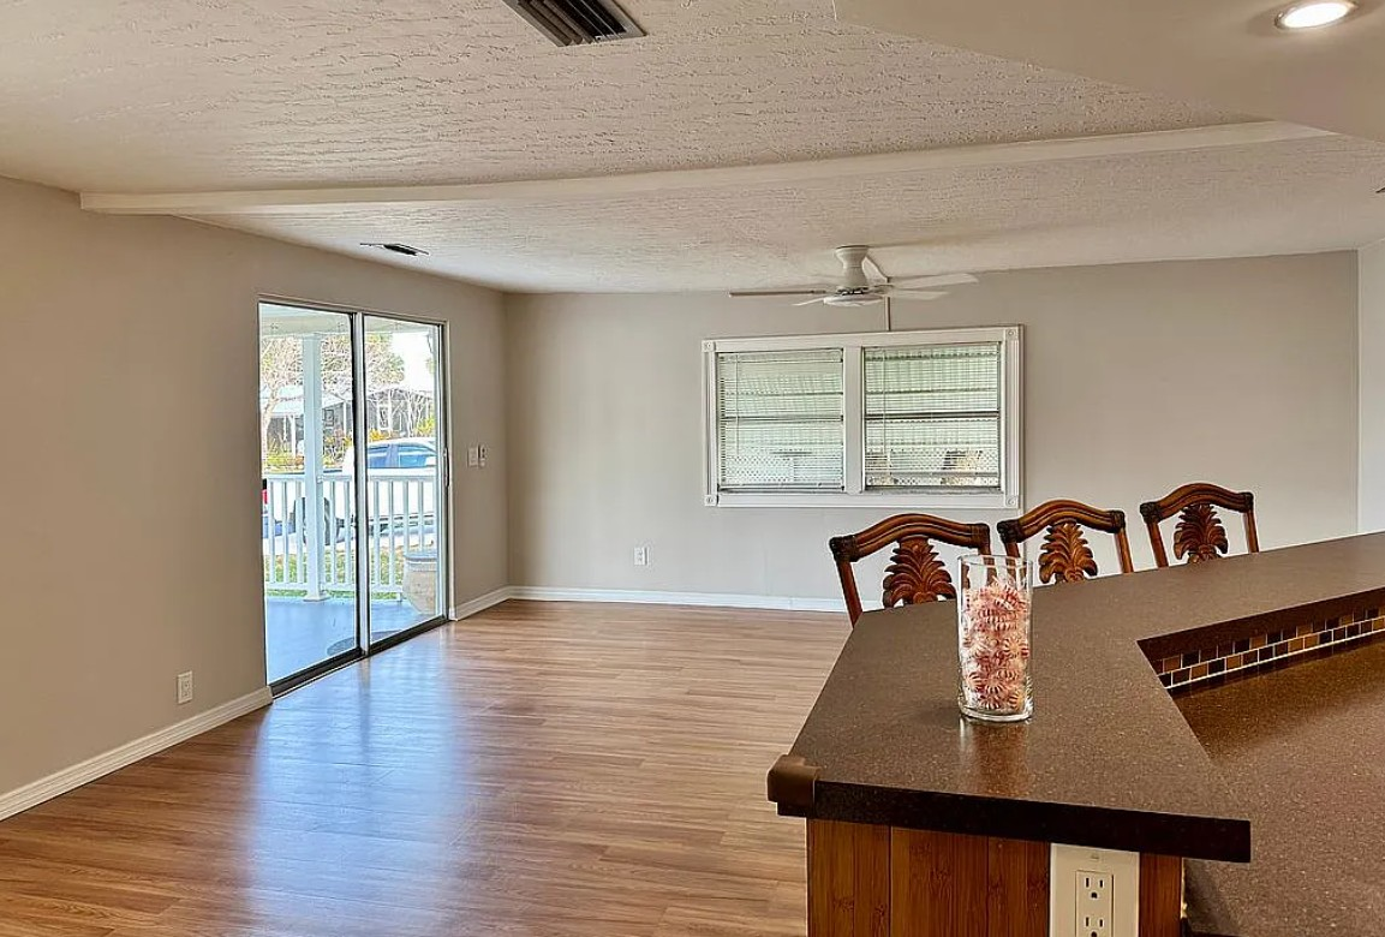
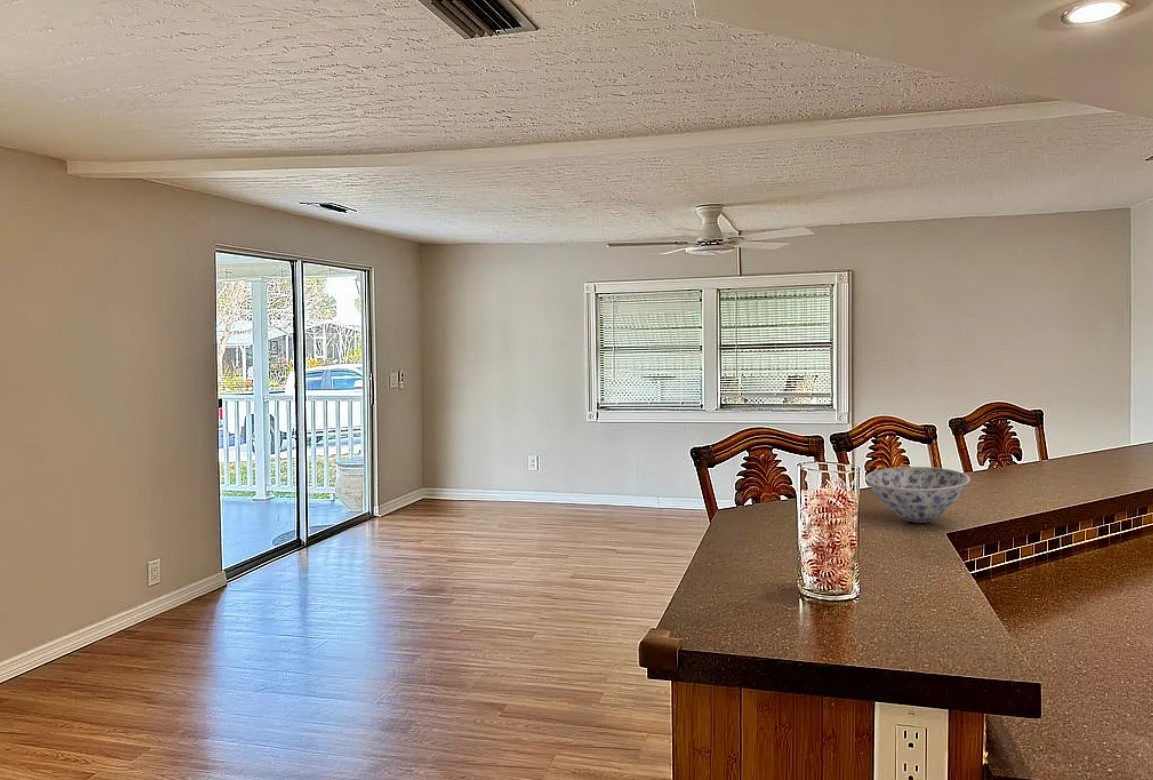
+ bowl [864,466,971,524]
